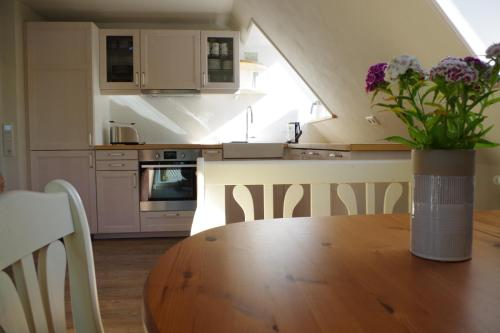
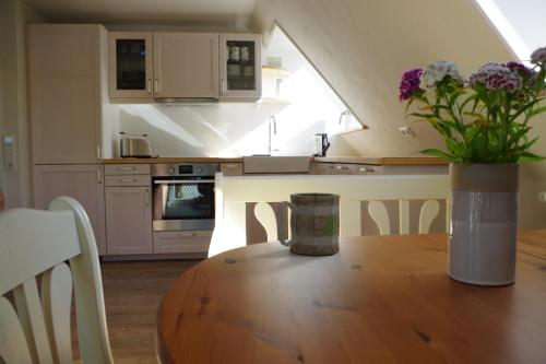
+ mug [276,191,341,257]
